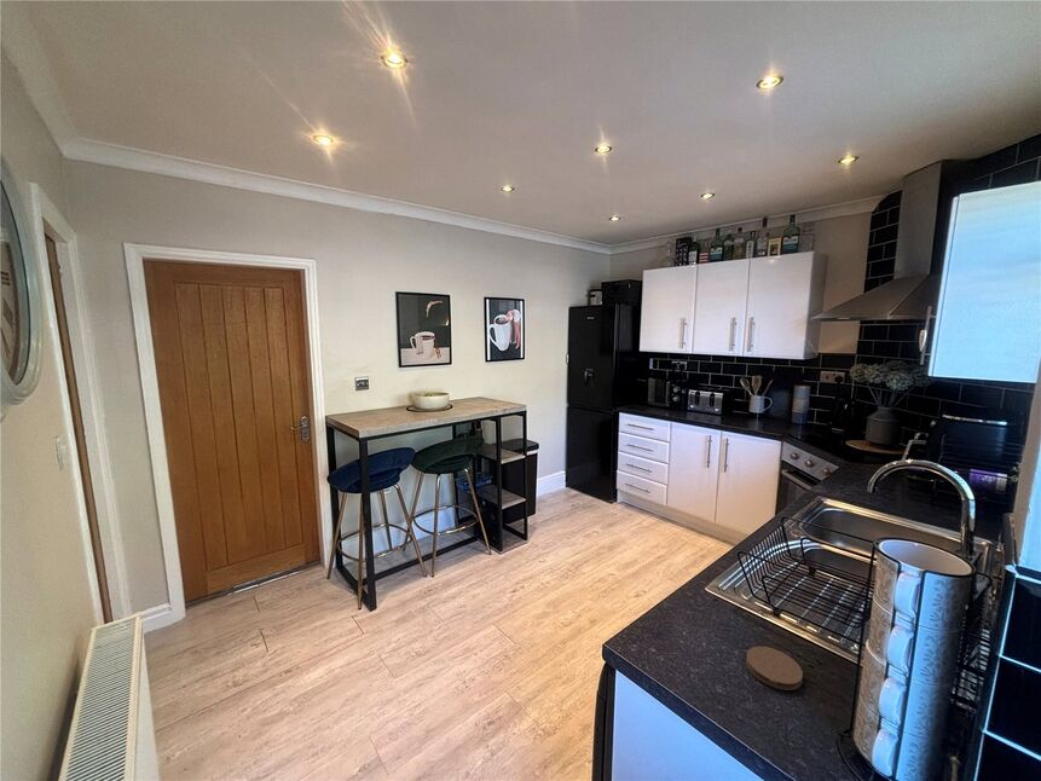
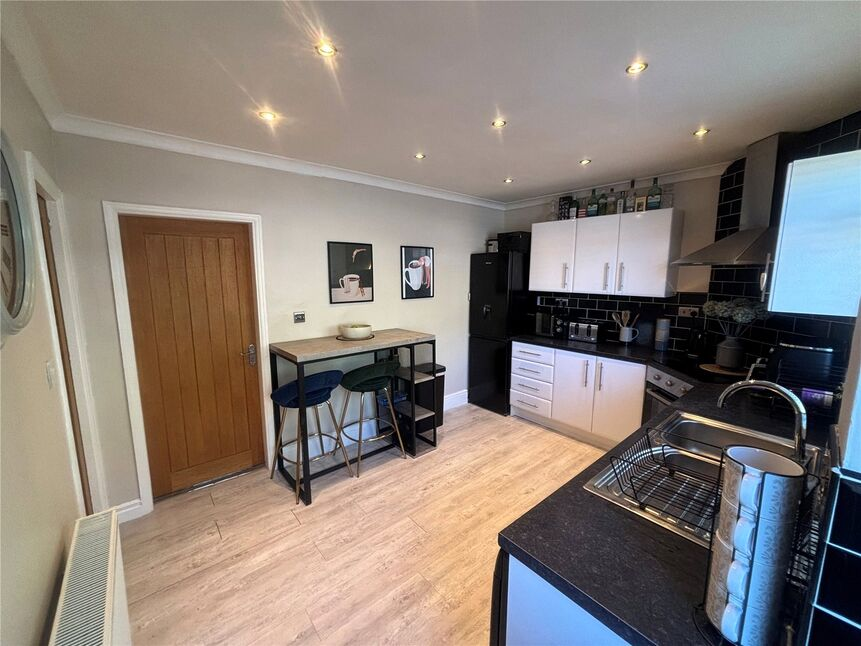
- coaster [745,646,804,692]
